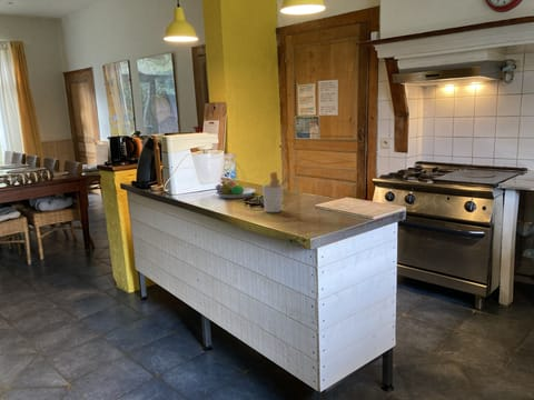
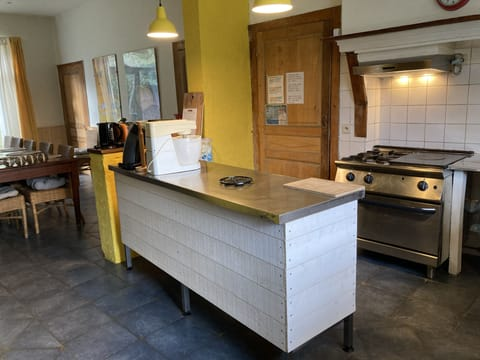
- utensil holder [261,171,294,213]
- fruit bowl [215,179,257,199]
